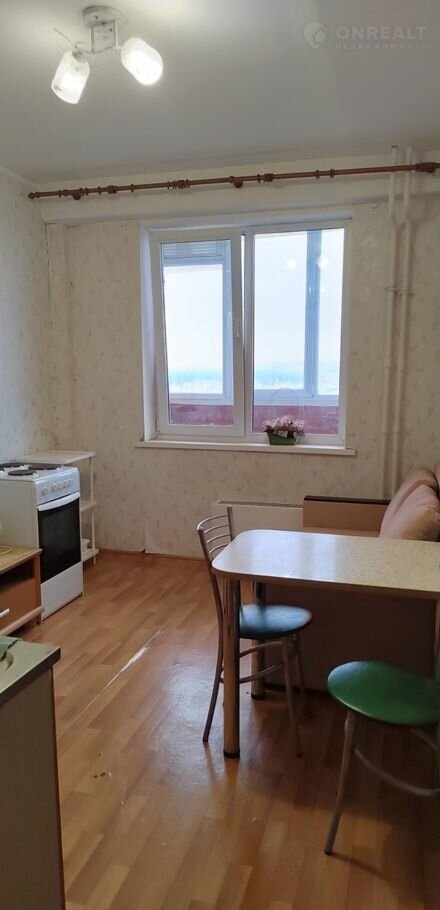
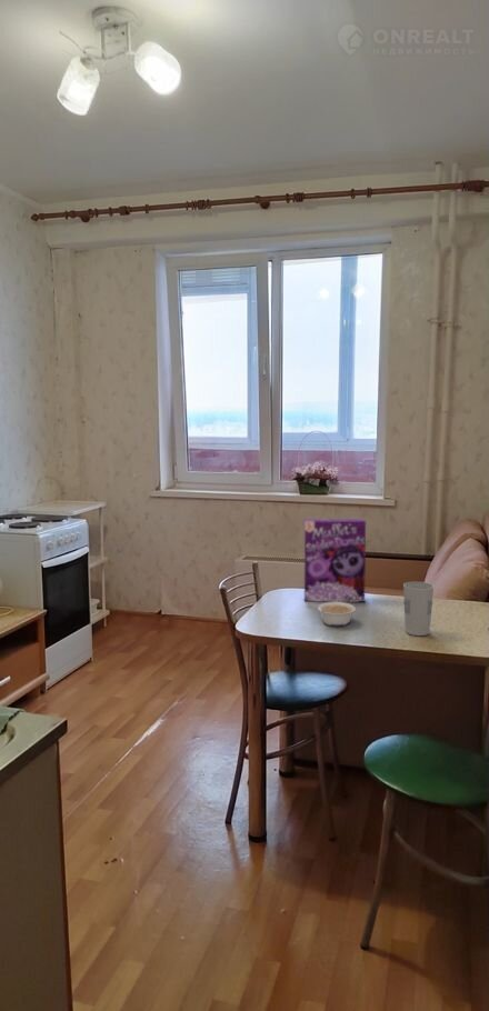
+ legume [316,601,357,627]
+ cereal box [303,518,367,603]
+ cup [402,581,435,637]
